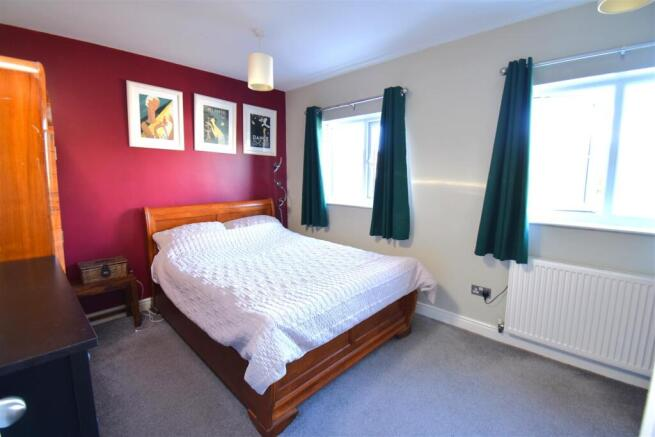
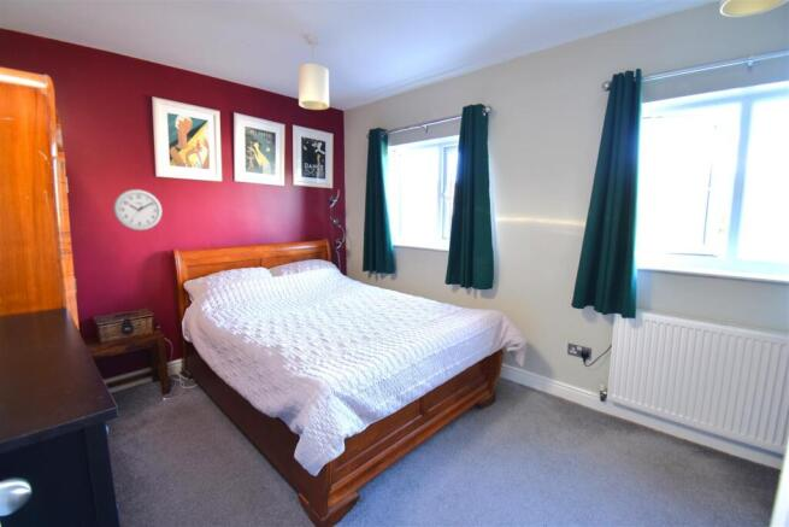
+ wall clock [112,188,164,232]
